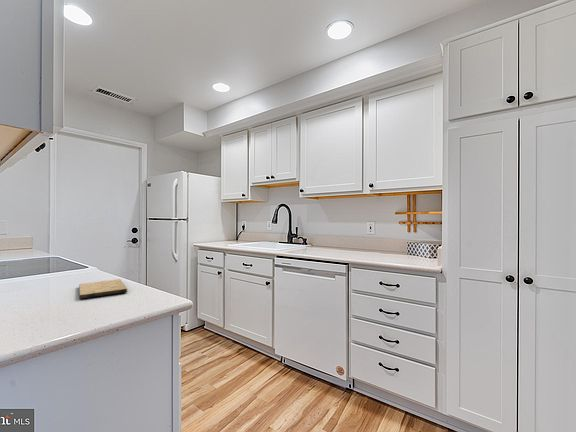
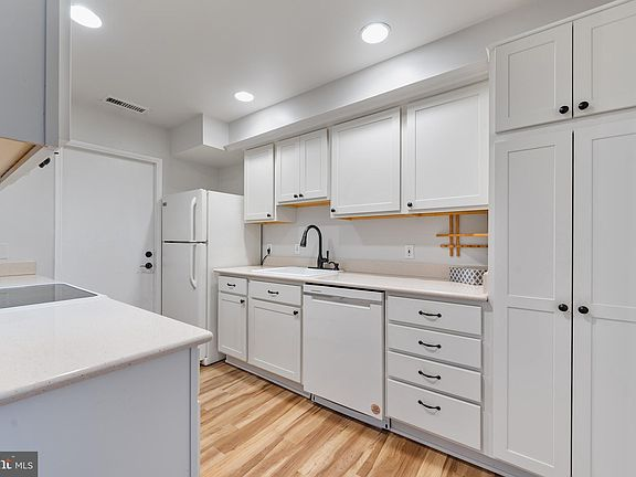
- cutting board [78,278,128,299]
